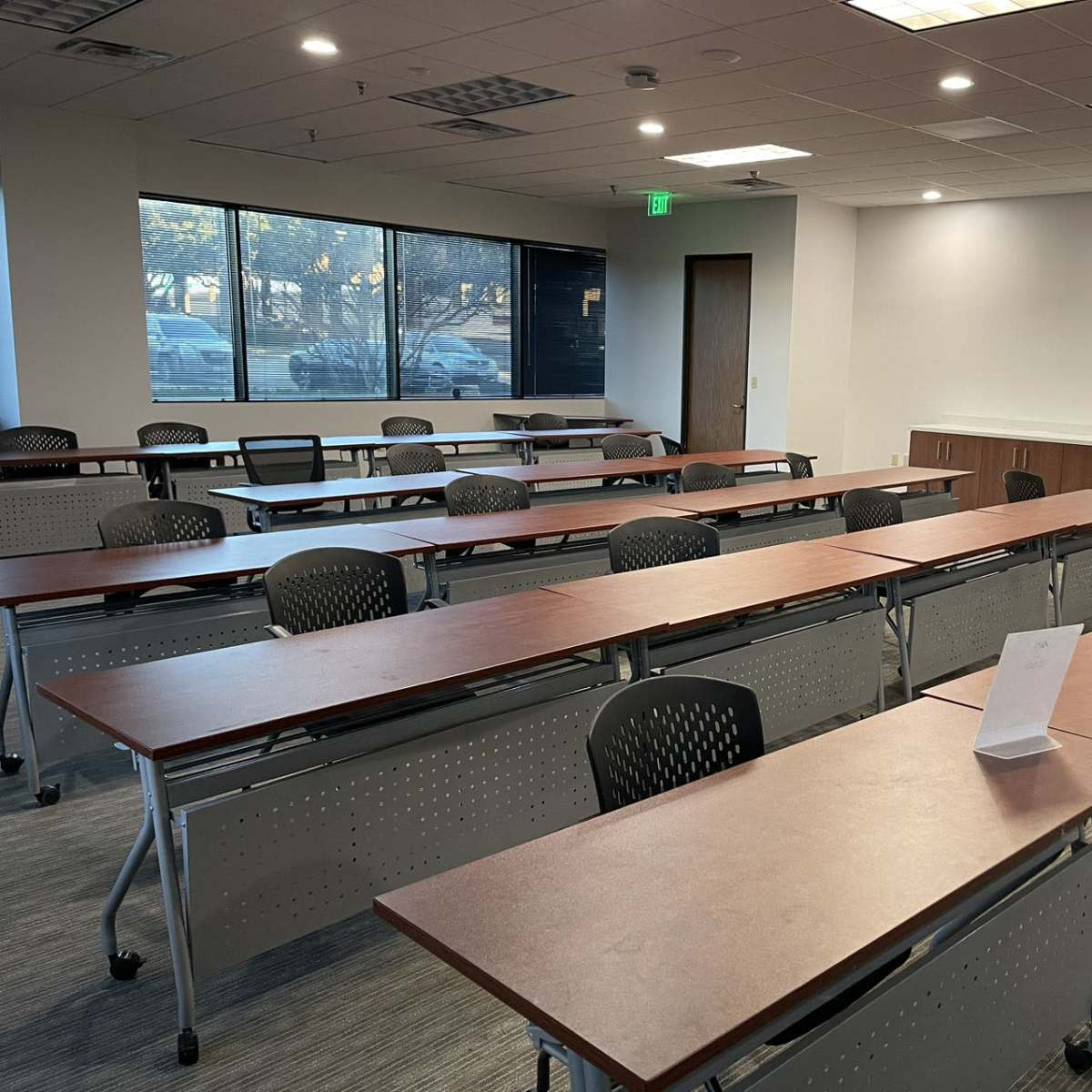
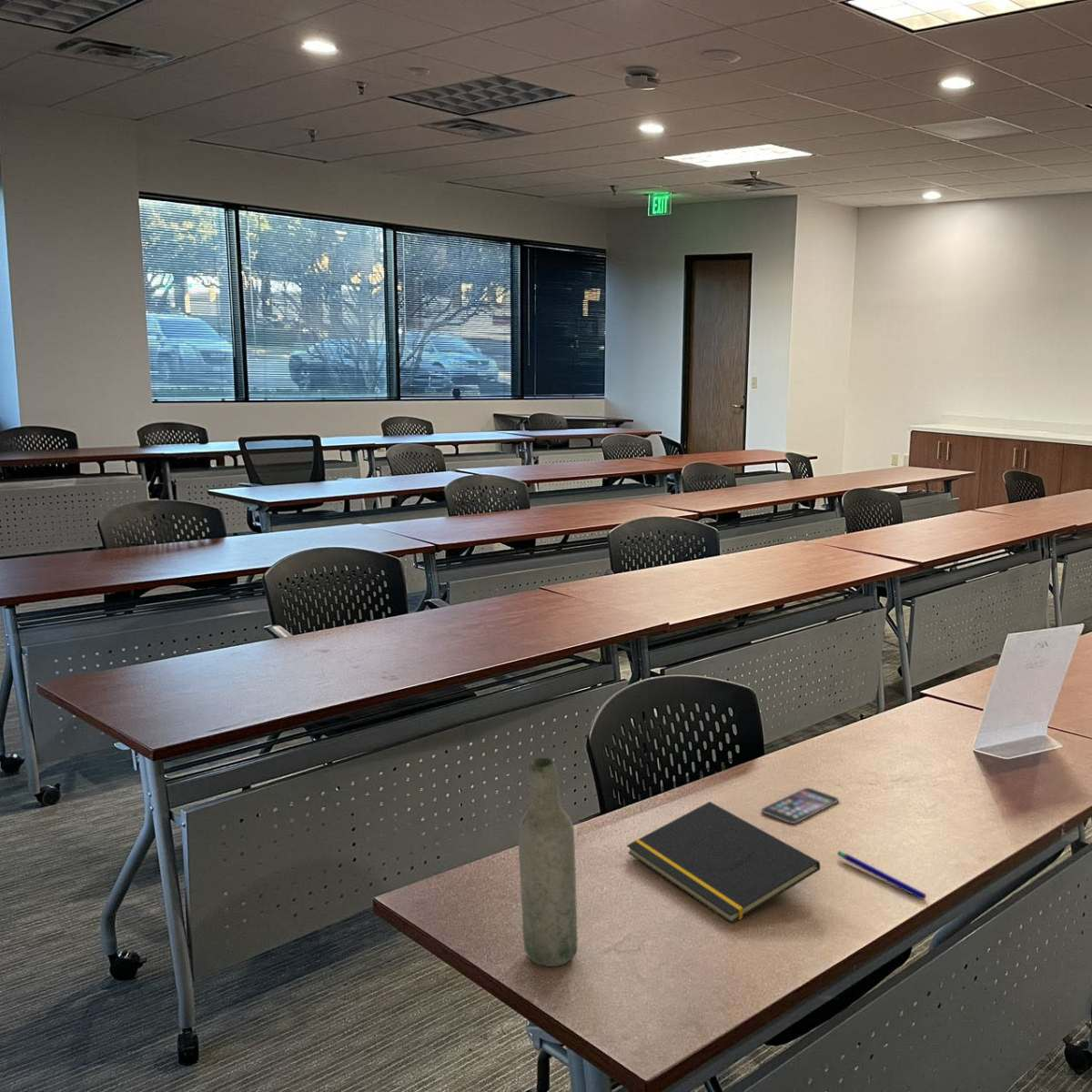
+ notepad [626,801,821,925]
+ bottle [517,757,579,967]
+ pen [836,850,927,901]
+ smartphone [760,787,840,824]
